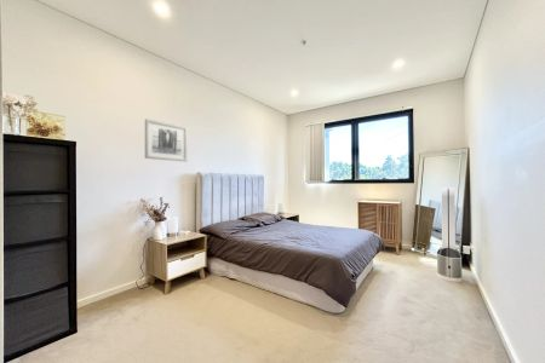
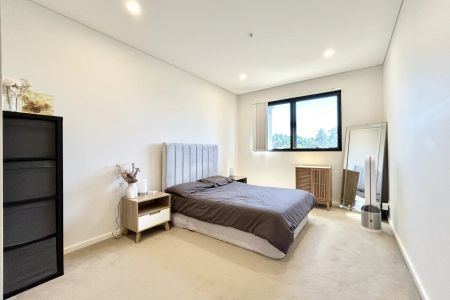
- wall art [144,117,189,162]
